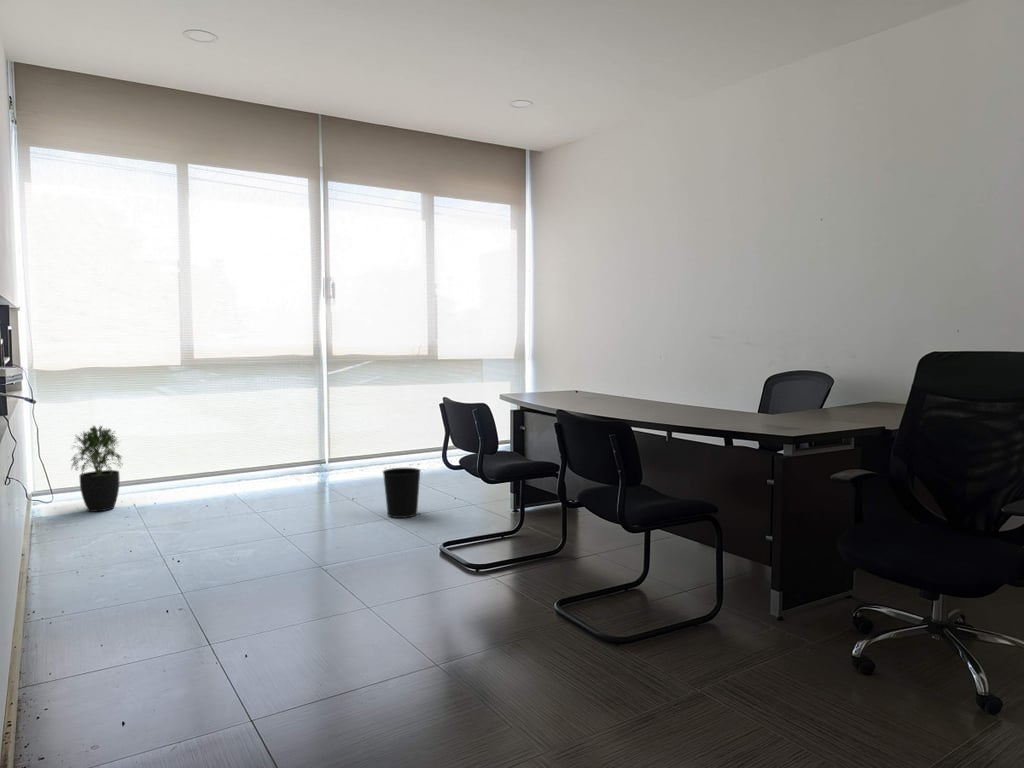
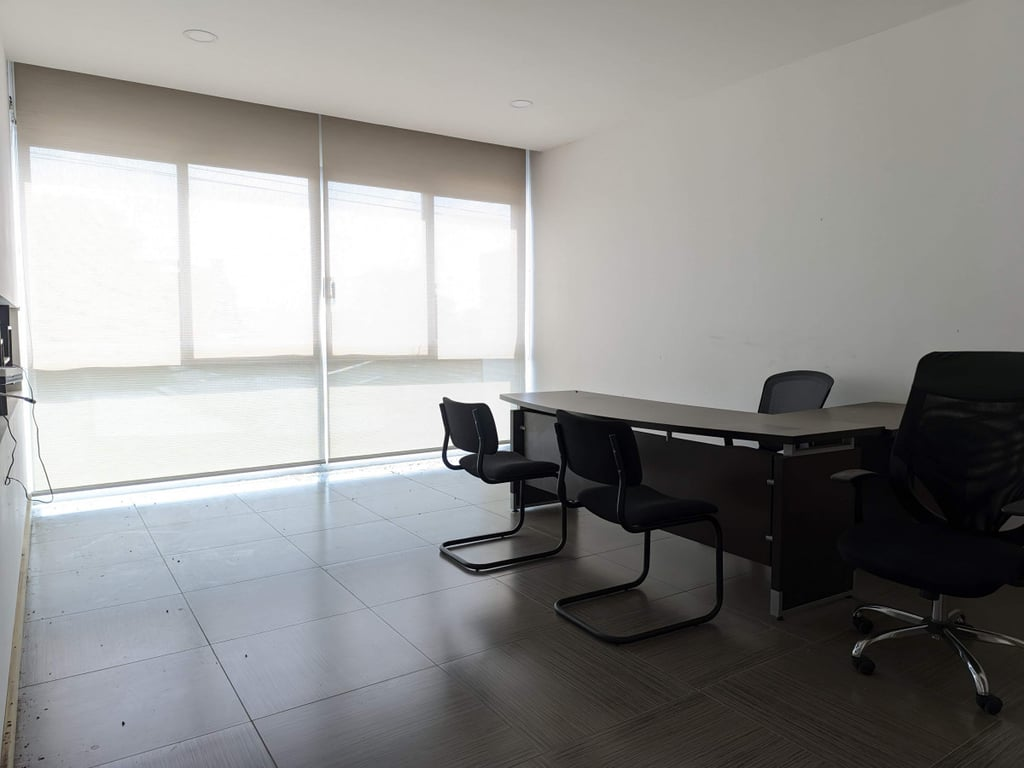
- wastebasket [382,467,422,519]
- potted plant [70,424,125,513]
